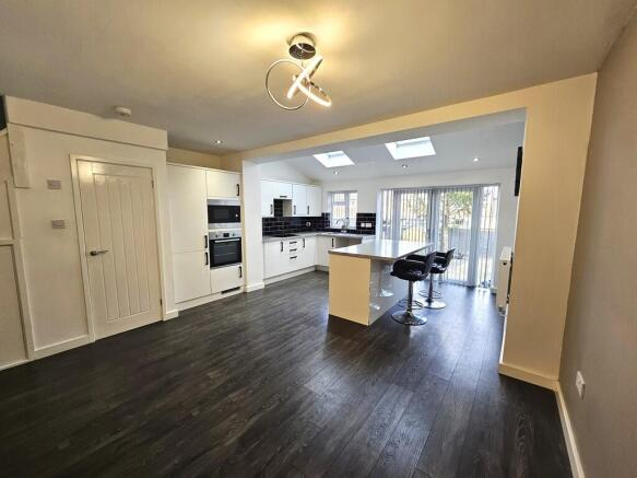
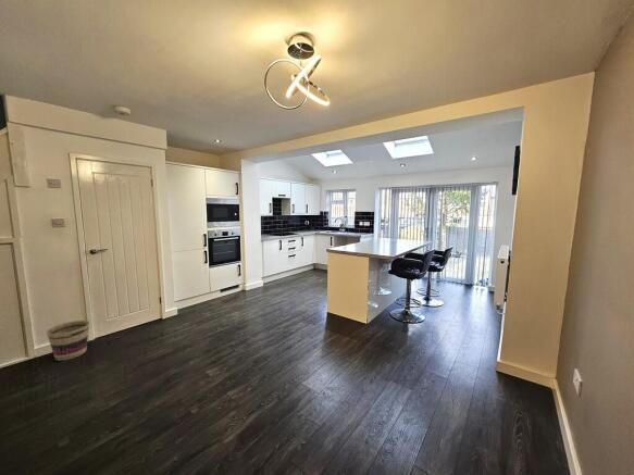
+ basket [46,320,90,361]
